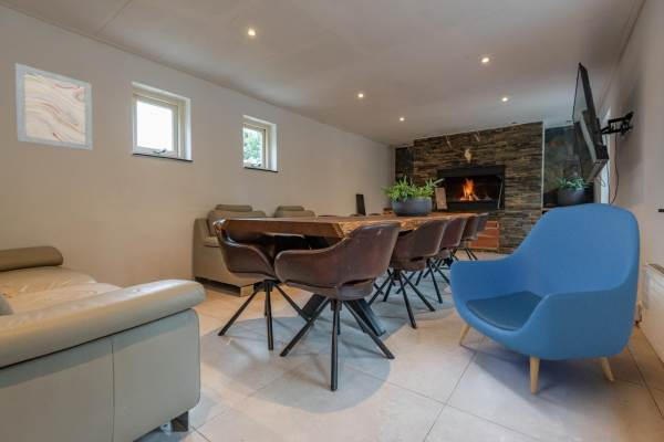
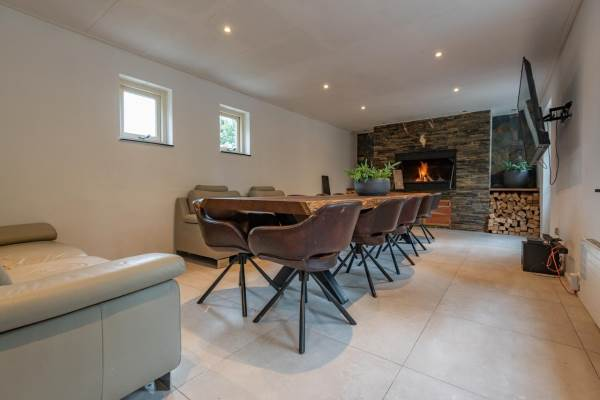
- armchair [448,202,641,394]
- wall art [14,62,94,151]
